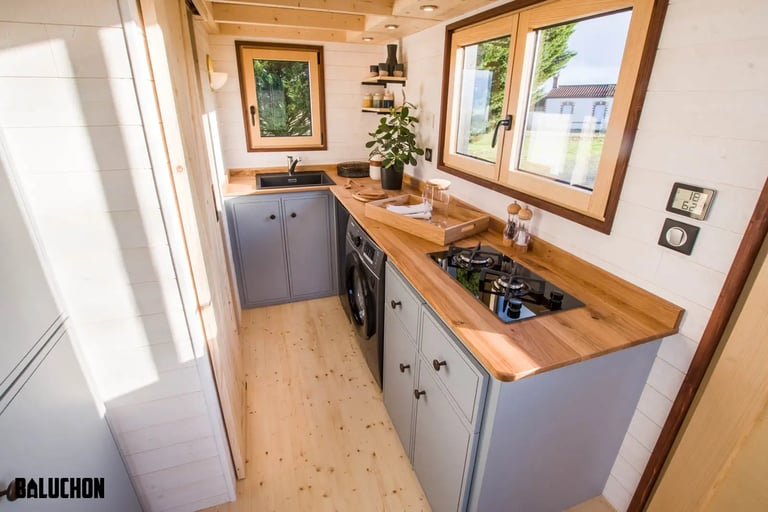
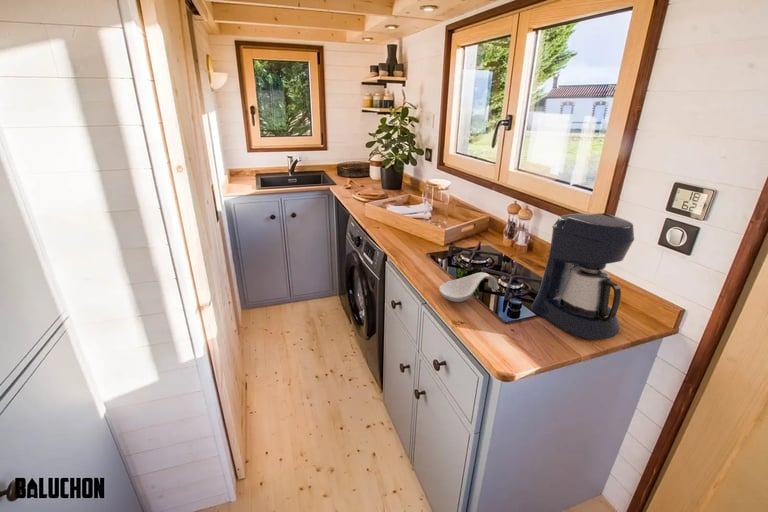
+ coffee maker [530,212,635,340]
+ spoon rest [438,271,499,303]
